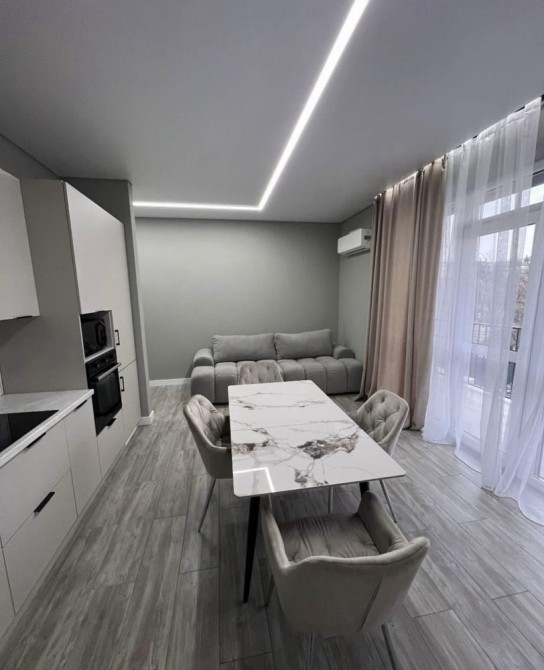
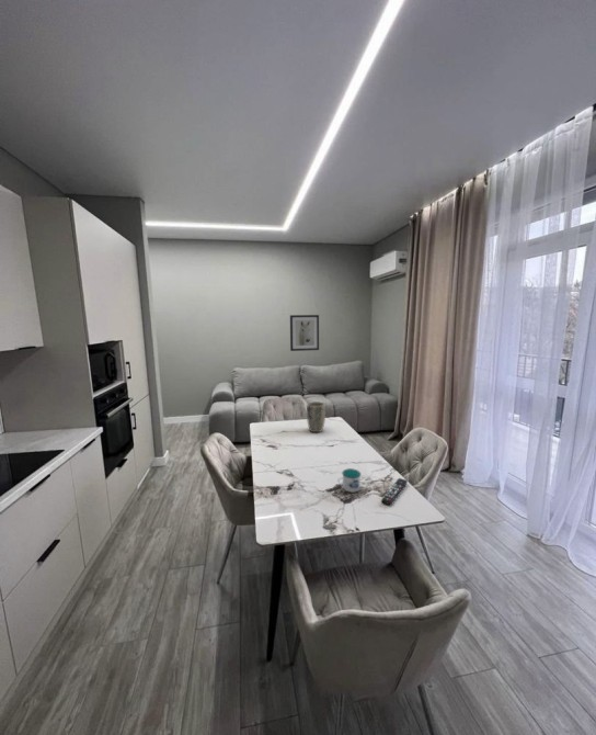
+ mug [336,467,362,494]
+ remote control [380,477,409,506]
+ wall art [289,314,320,352]
+ plant pot [306,400,326,433]
